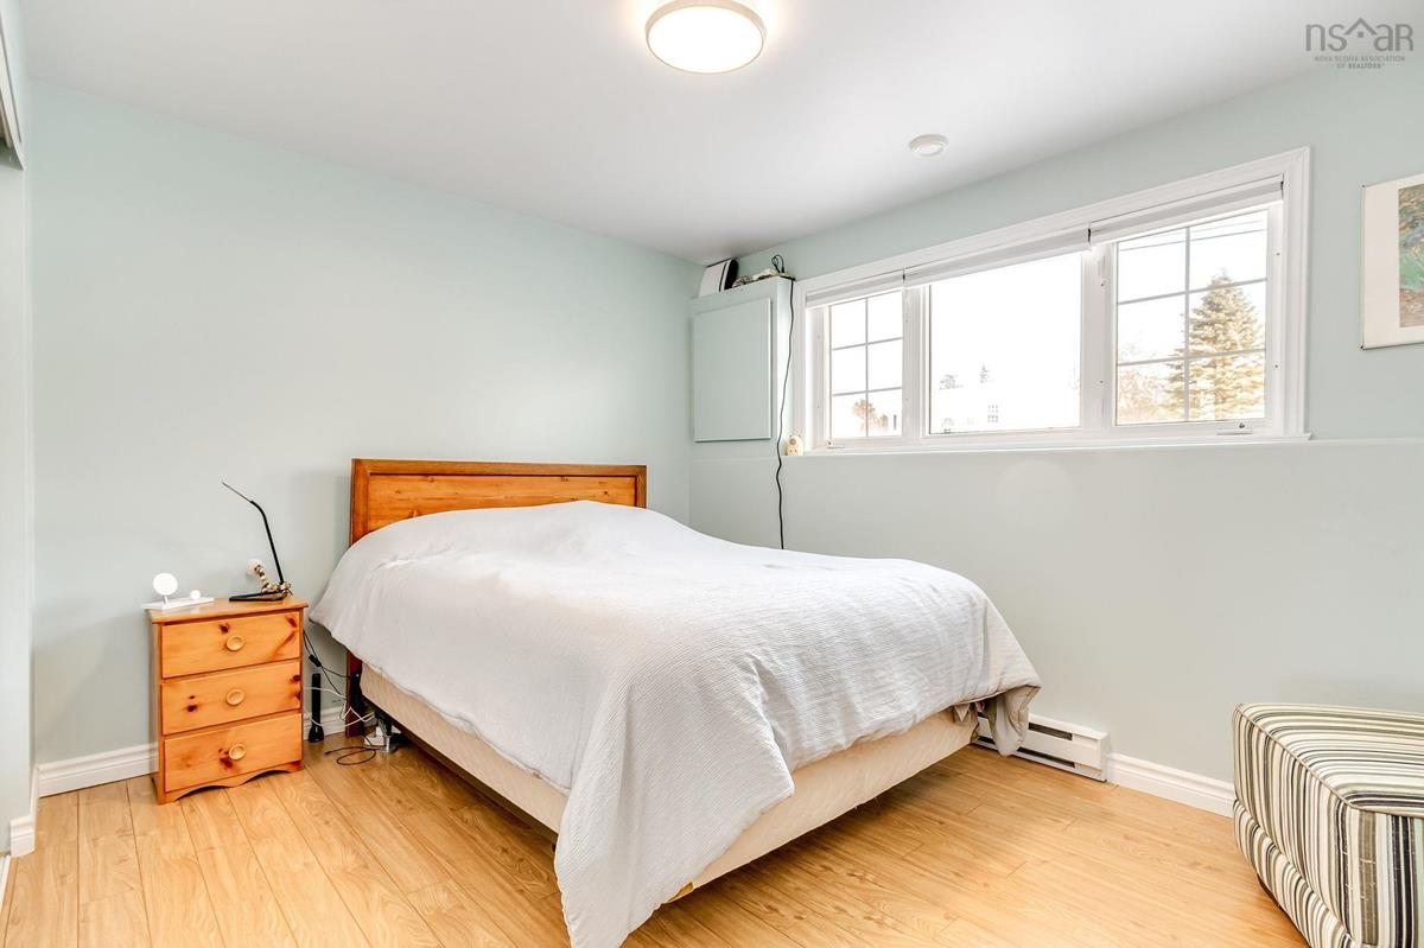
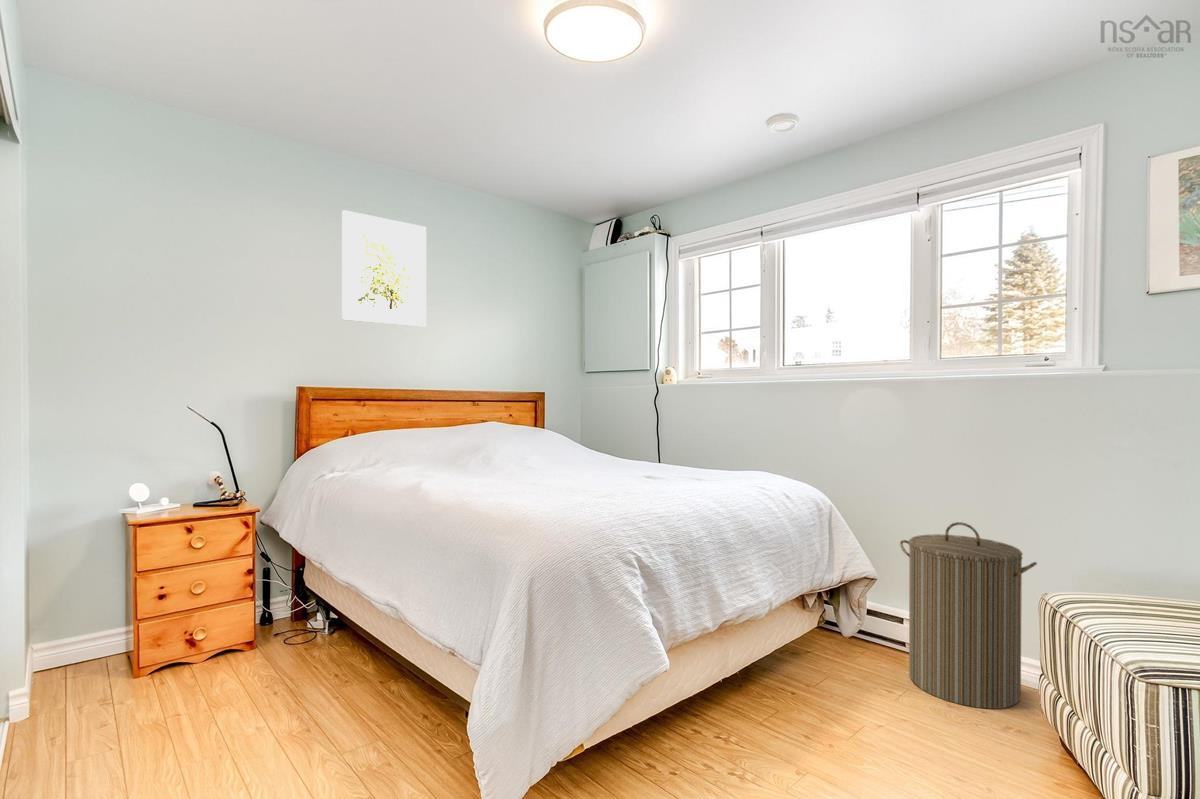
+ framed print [341,209,427,328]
+ laundry hamper [899,521,1038,710]
